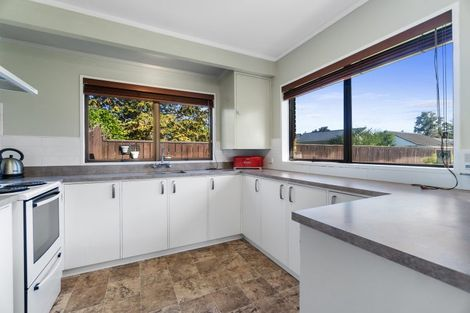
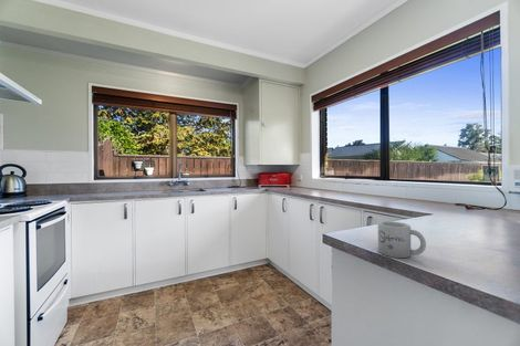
+ mug [377,220,427,259]
